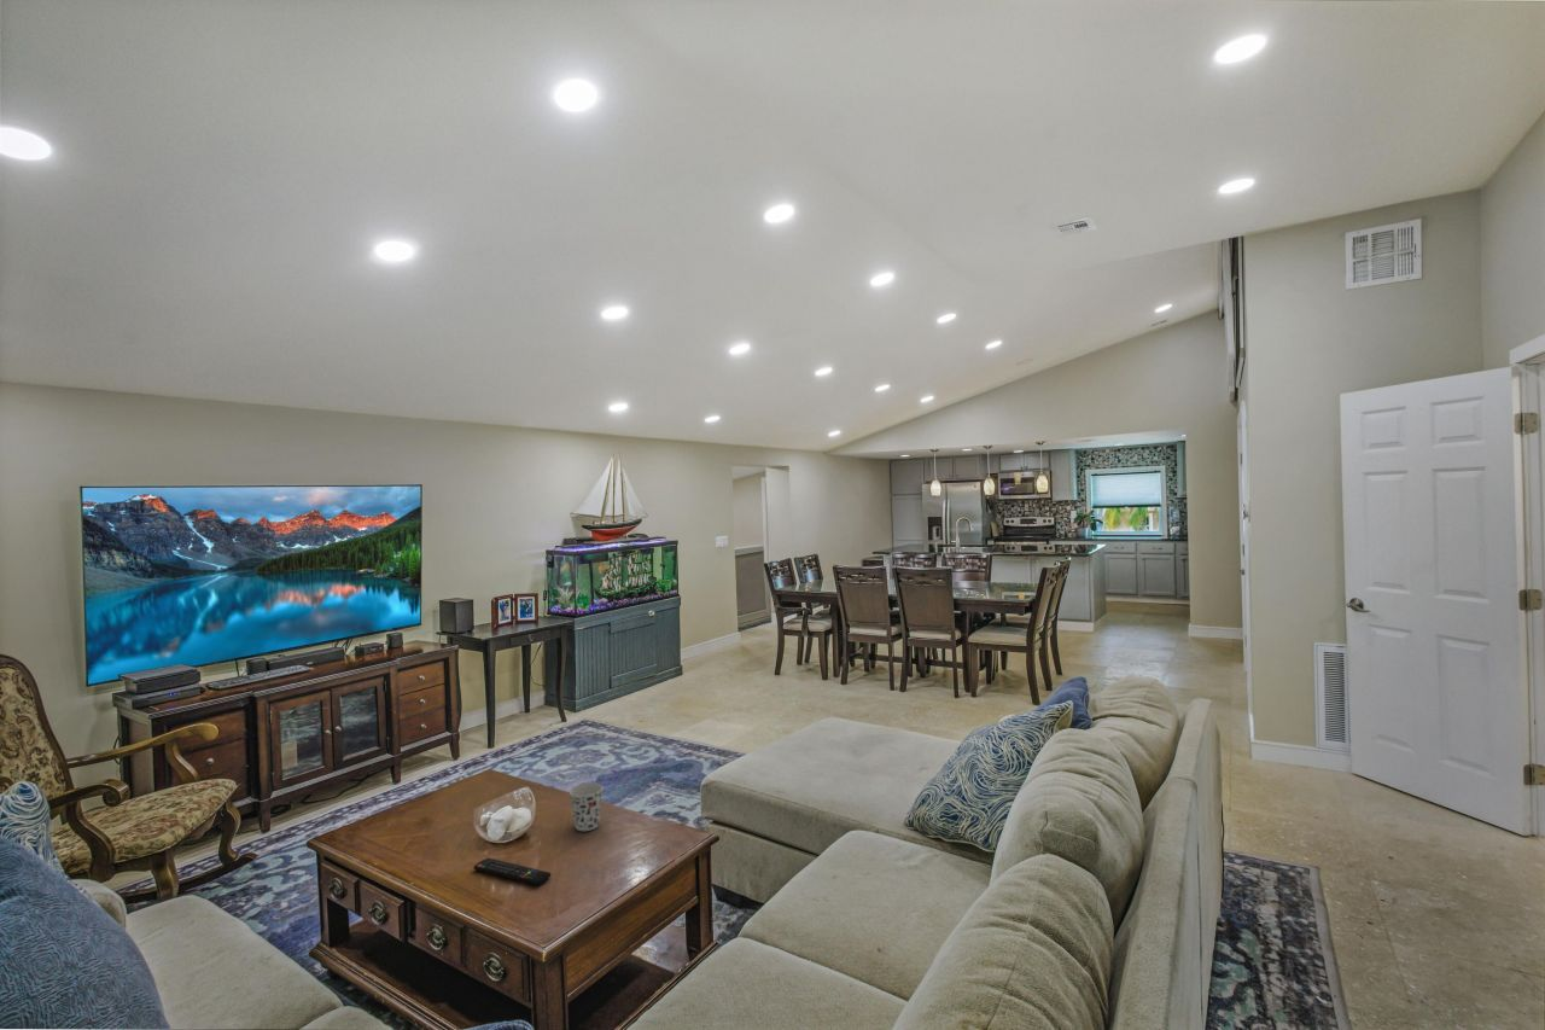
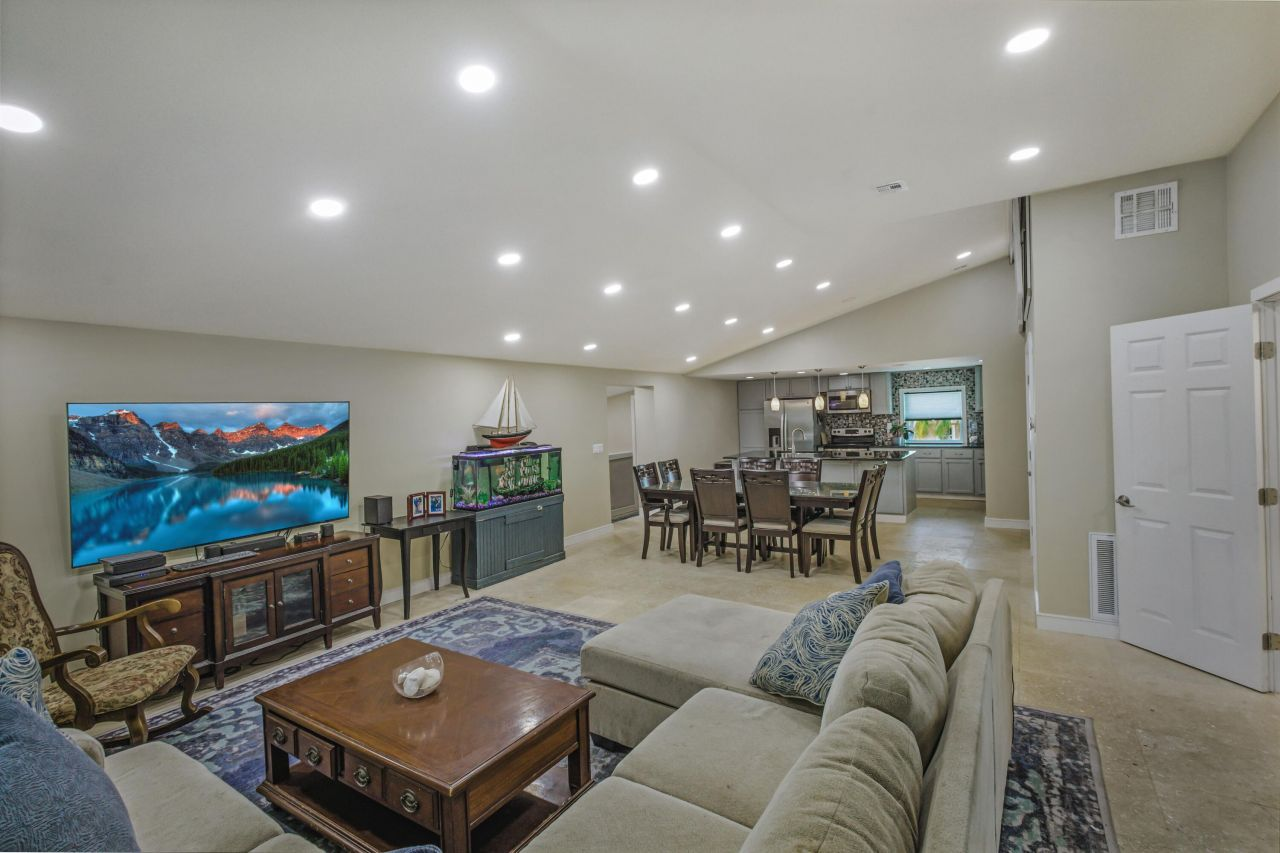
- cup [569,781,605,832]
- remote control [473,857,552,886]
